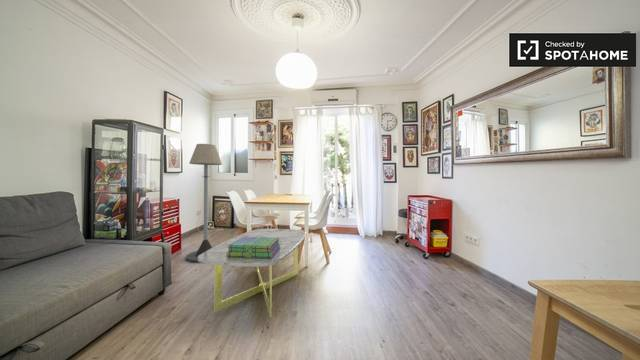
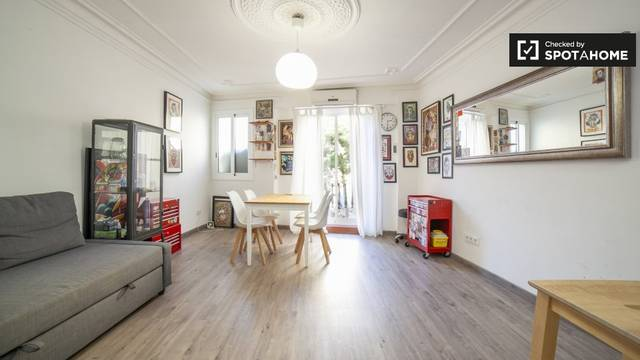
- coffee table [198,228,307,318]
- stack of books [227,237,280,258]
- floor lamp [185,143,223,263]
